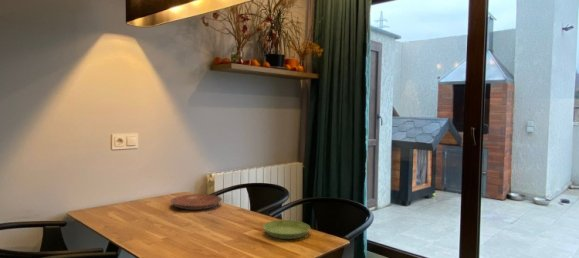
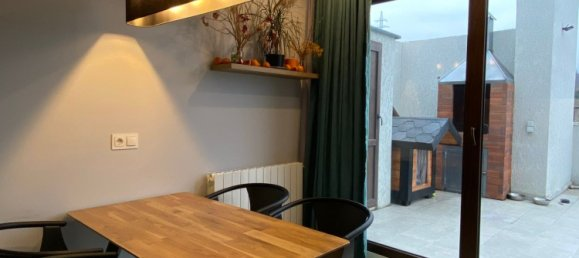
- saucer [262,219,311,240]
- bowl [170,193,223,211]
